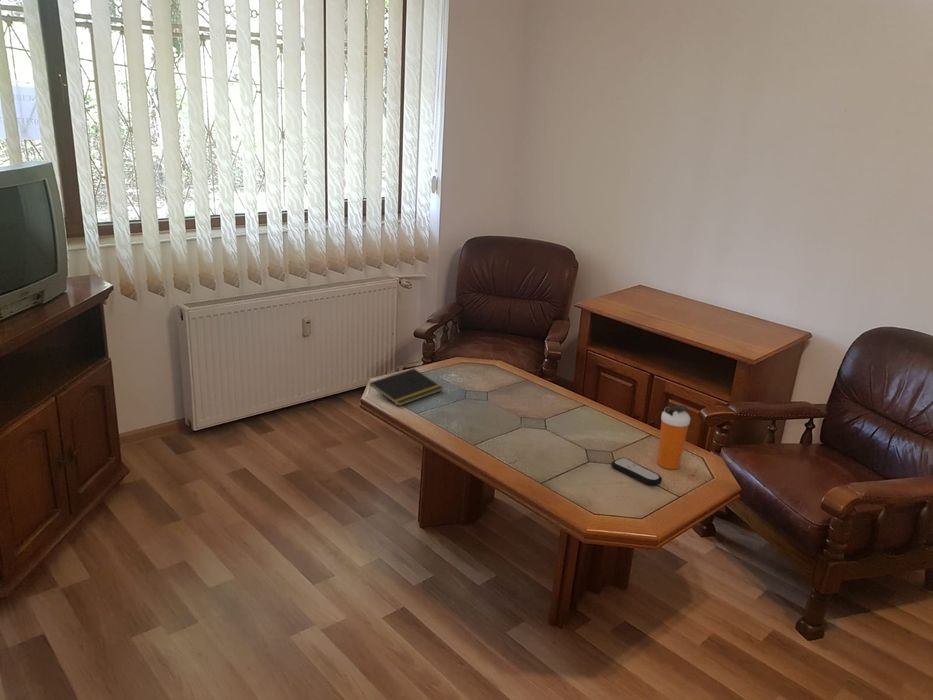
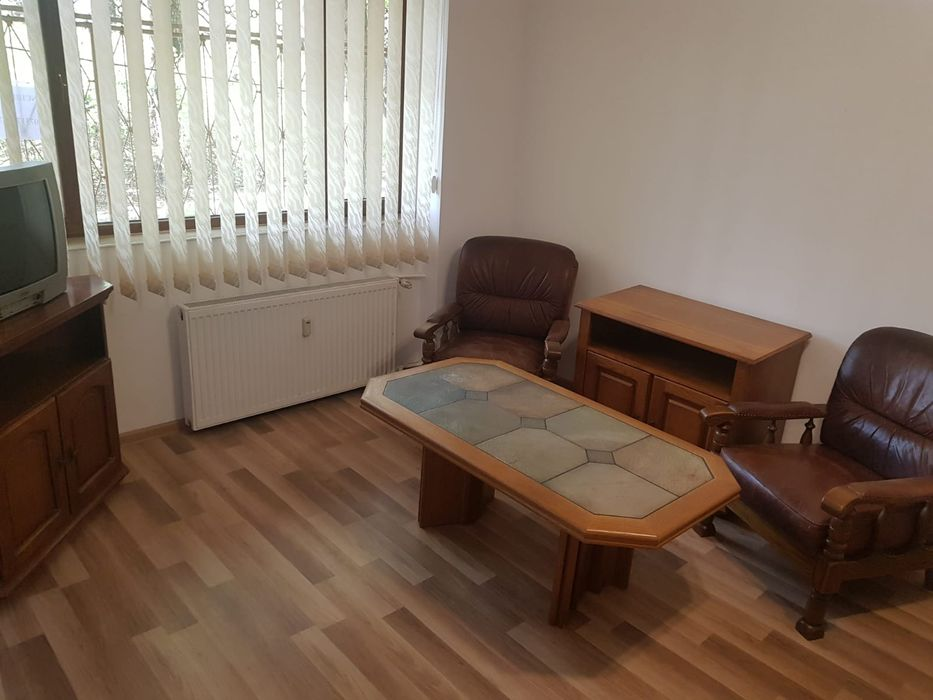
- remote control [610,457,663,487]
- notepad [367,368,444,407]
- shaker bottle [656,404,691,470]
